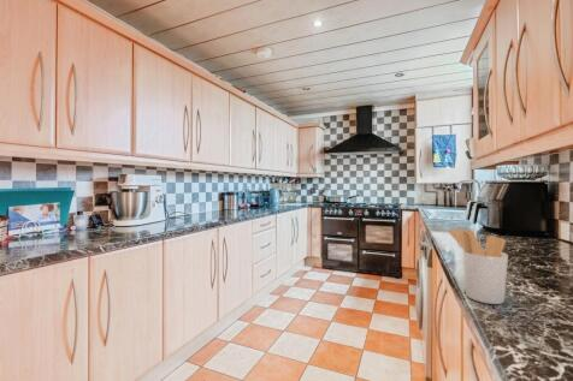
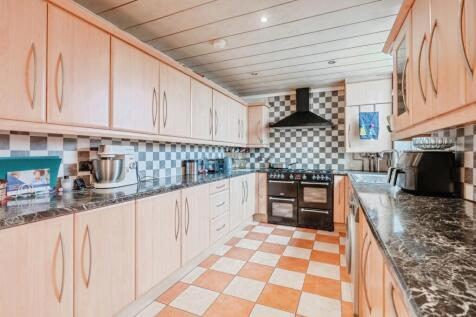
- utensil holder [447,227,509,305]
